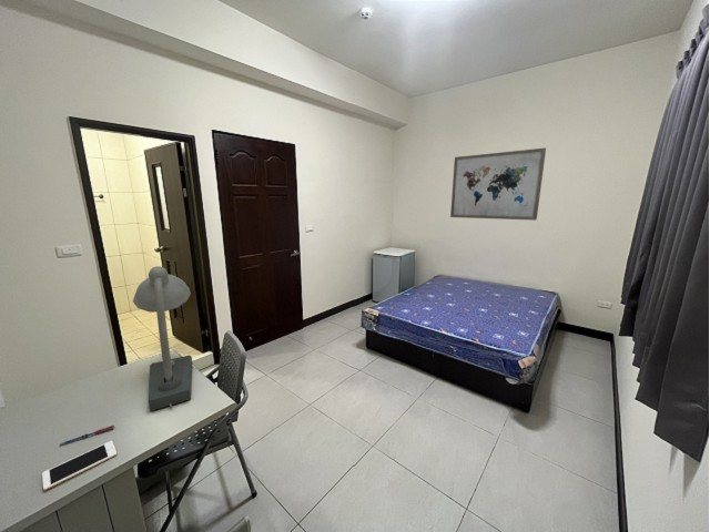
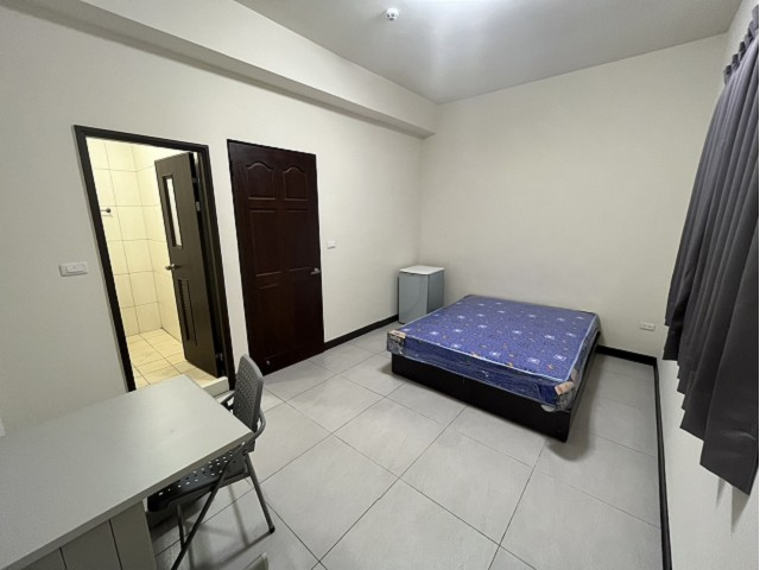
- desk lamp [132,265,194,411]
- pen [59,424,115,447]
- wall art [449,146,547,222]
- cell phone [41,440,118,491]
